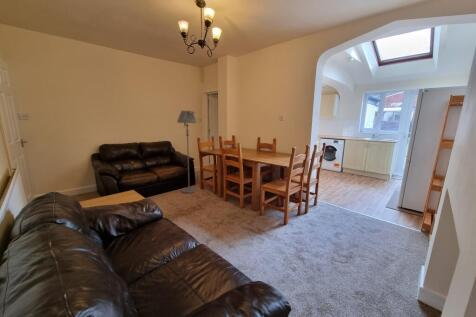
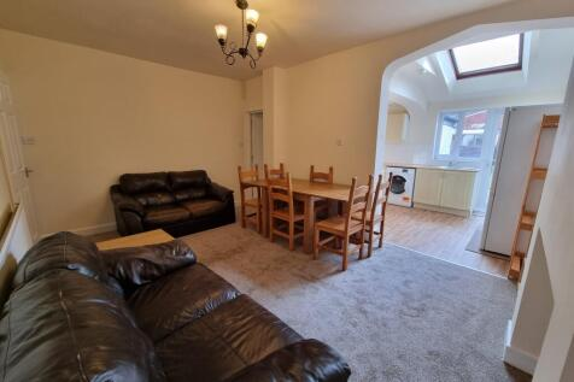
- floor lamp [176,110,198,194]
